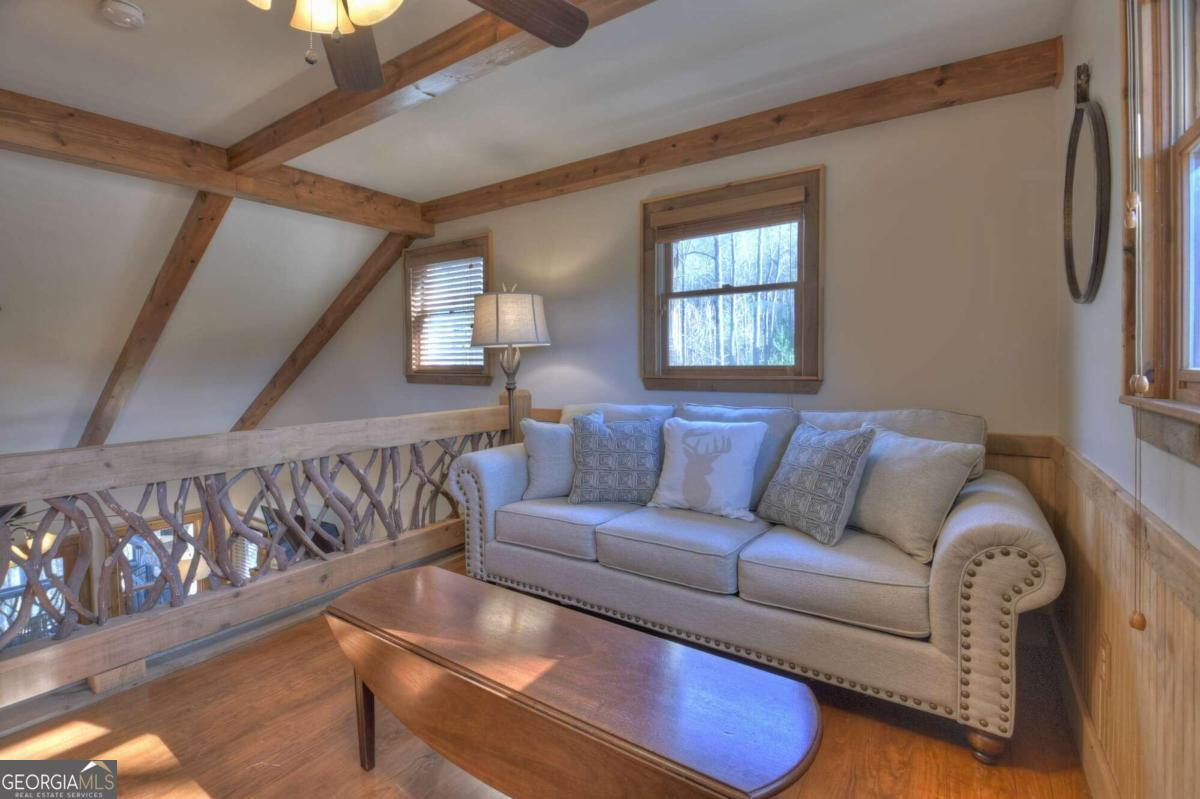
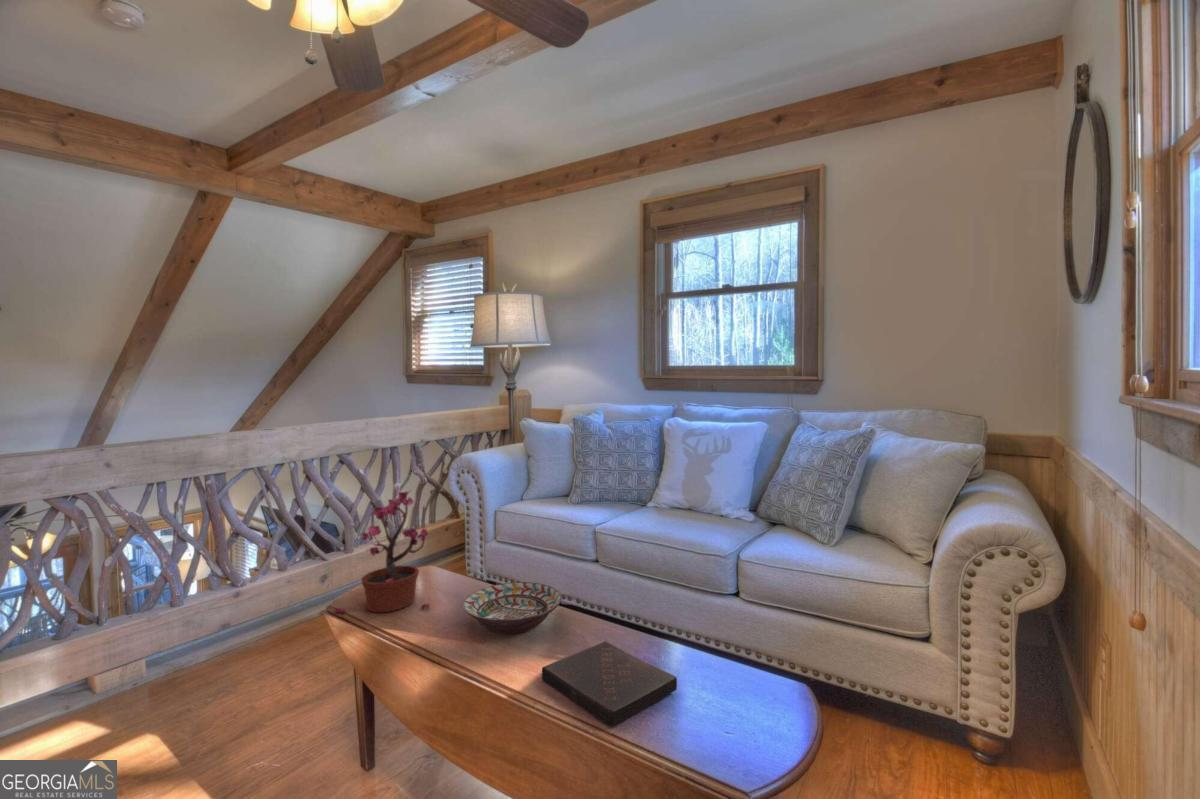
+ book [541,641,678,727]
+ decorative bowl [462,581,563,635]
+ potted plant [334,489,431,614]
